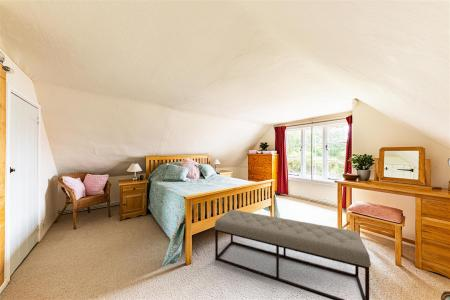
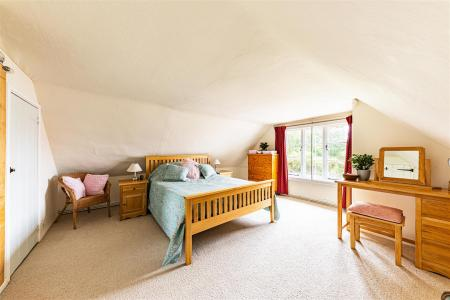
- bench [214,209,372,300]
